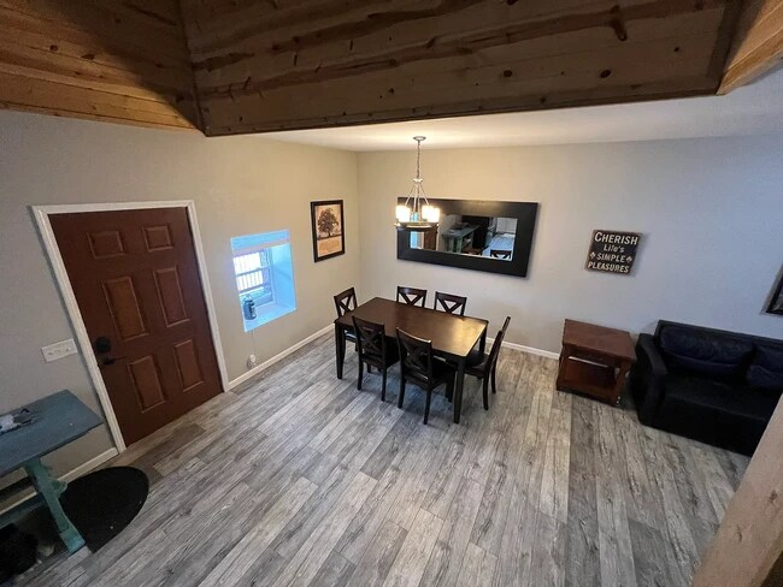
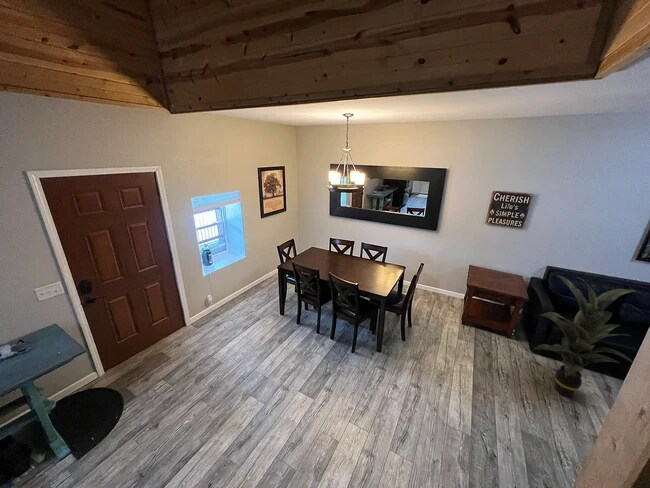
+ indoor plant [533,274,642,398]
